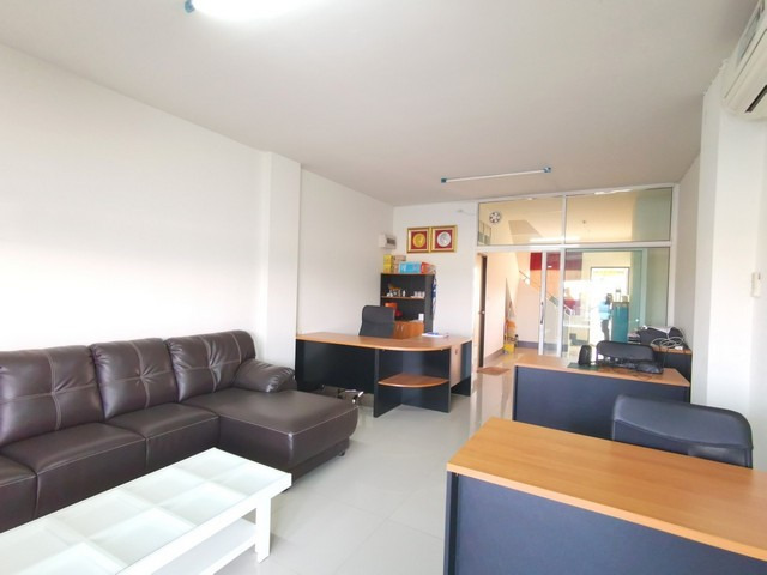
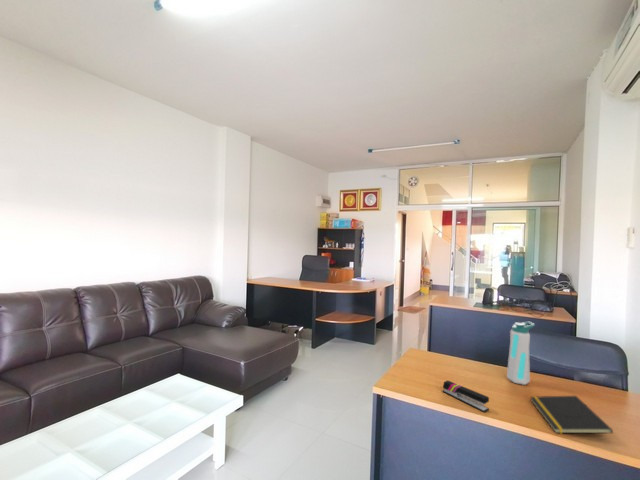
+ notepad [529,395,614,434]
+ stapler [442,380,490,413]
+ water bottle [506,321,536,386]
